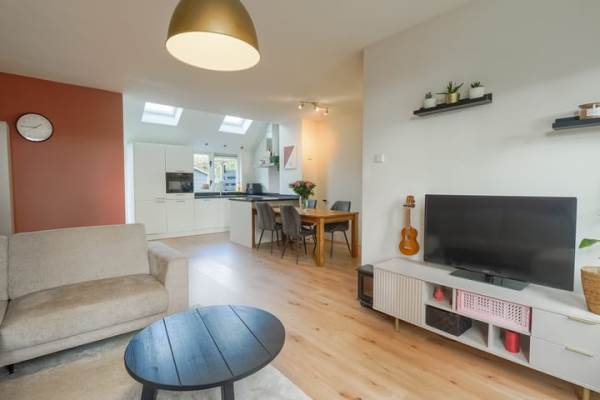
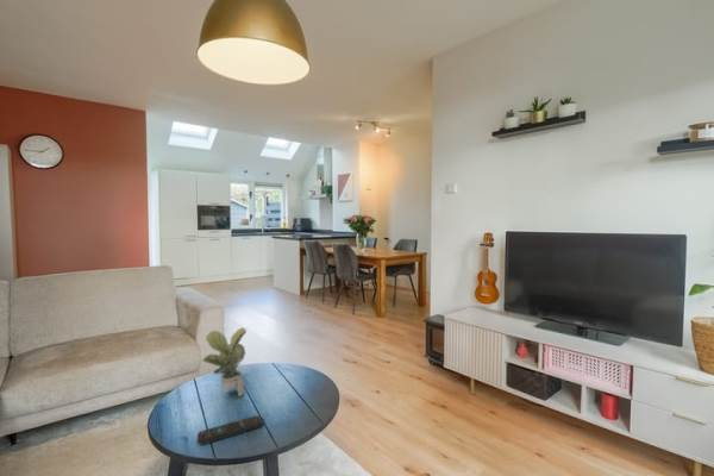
+ remote control [196,414,264,446]
+ potted plant [201,326,248,397]
